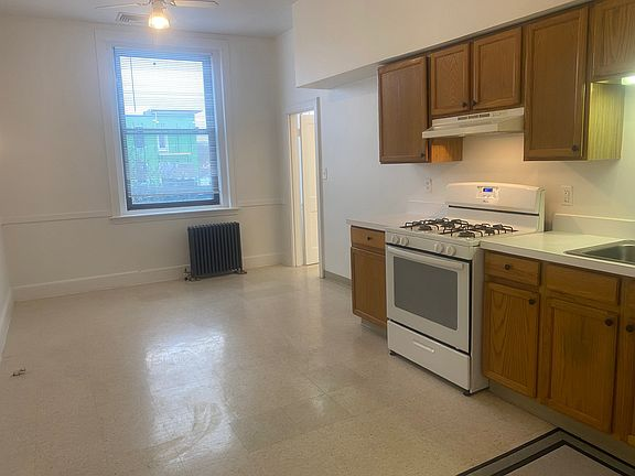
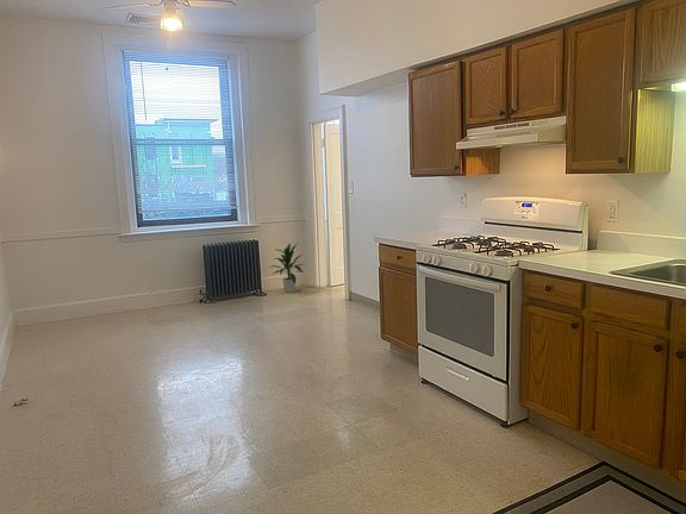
+ indoor plant [268,242,306,294]
